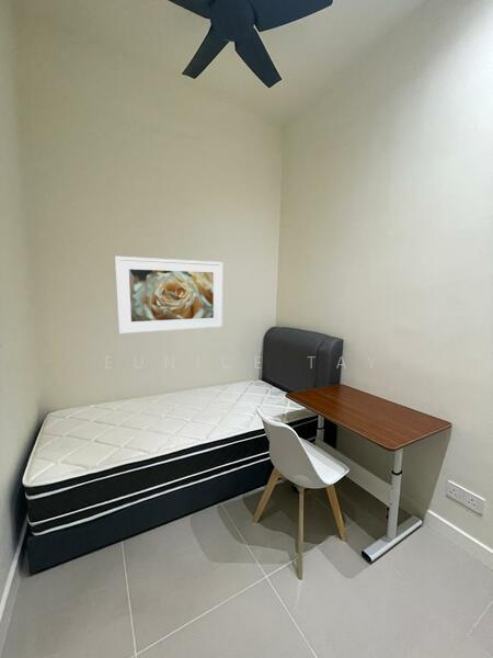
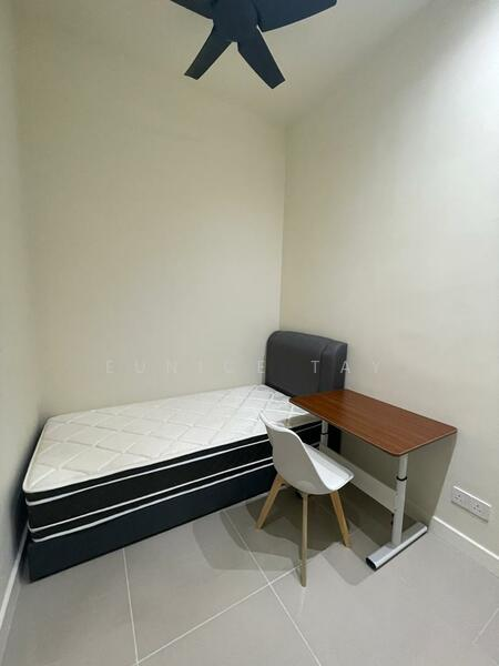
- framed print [114,256,223,334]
